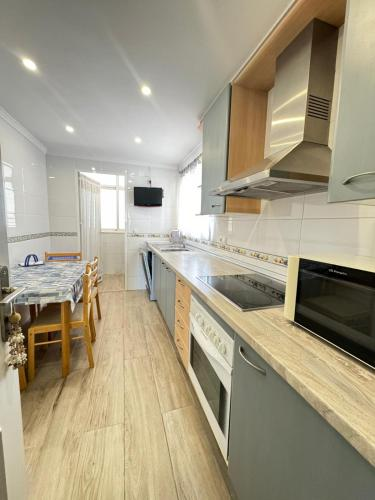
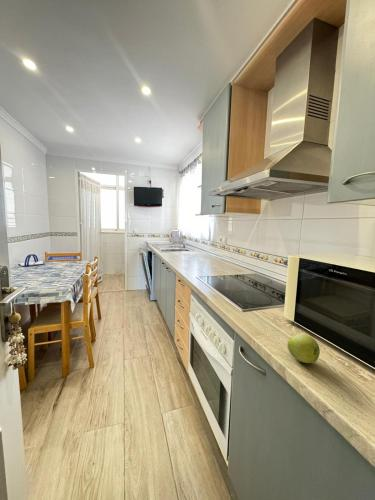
+ apple [286,333,321,364]
